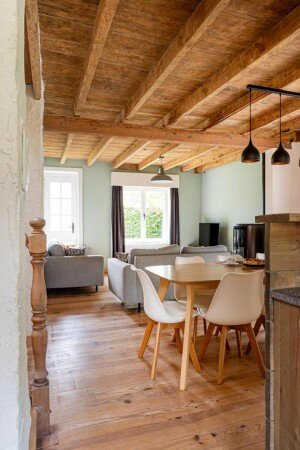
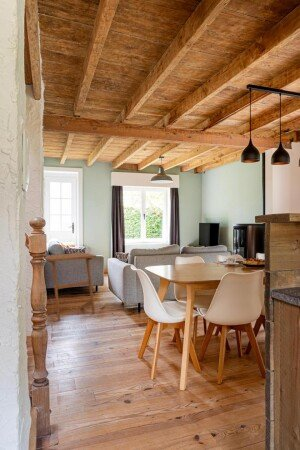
+ side table [45,252,98,322]
